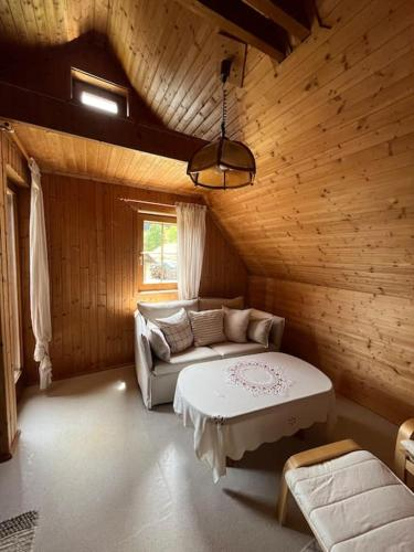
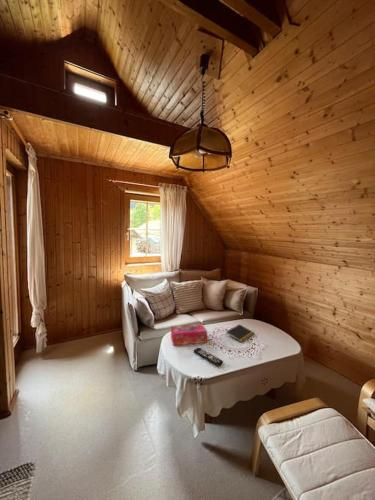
+ tissue box [170,323,208,347]
+ notepad [225,323,255,343]
+ remote control [193,347,224,367]
